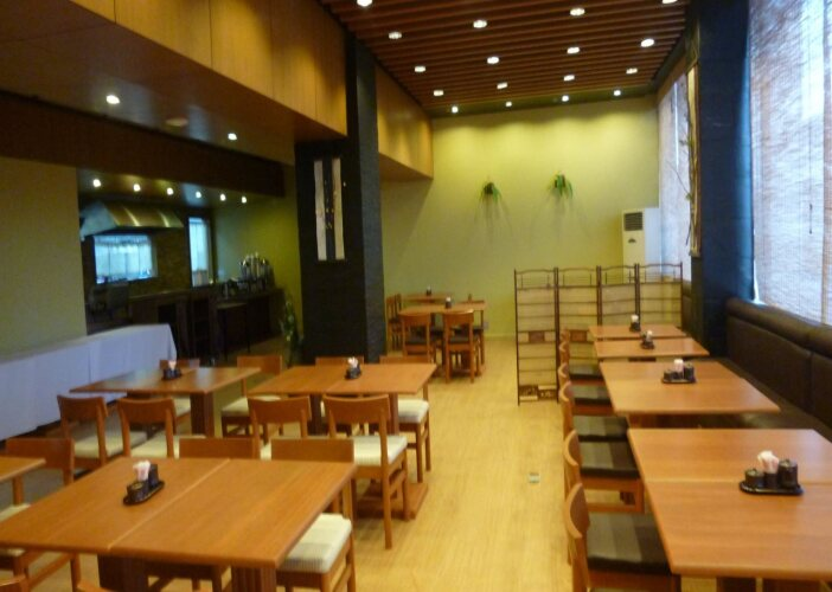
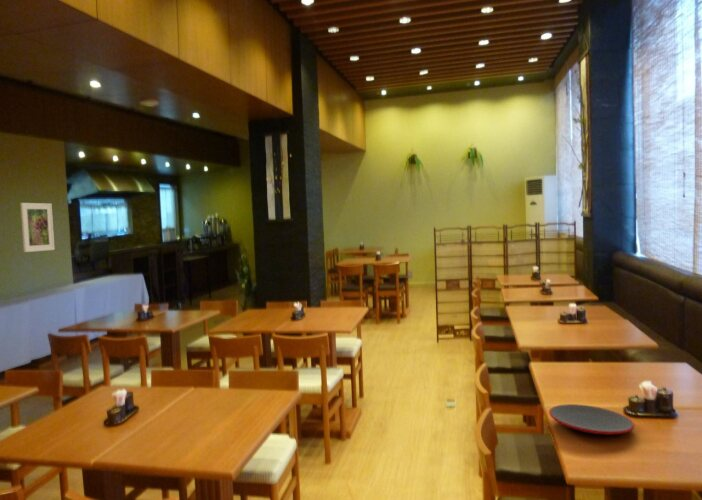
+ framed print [19,202,56,253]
+ plate [548,403,635,436]
